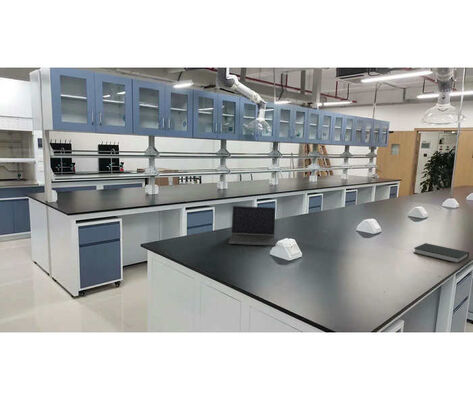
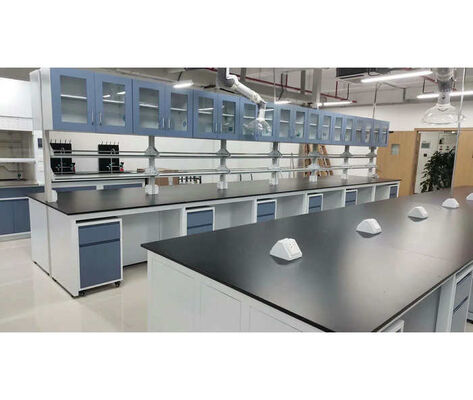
- book [413,242,470,264]
- laptop computer [228,205,277,247]
